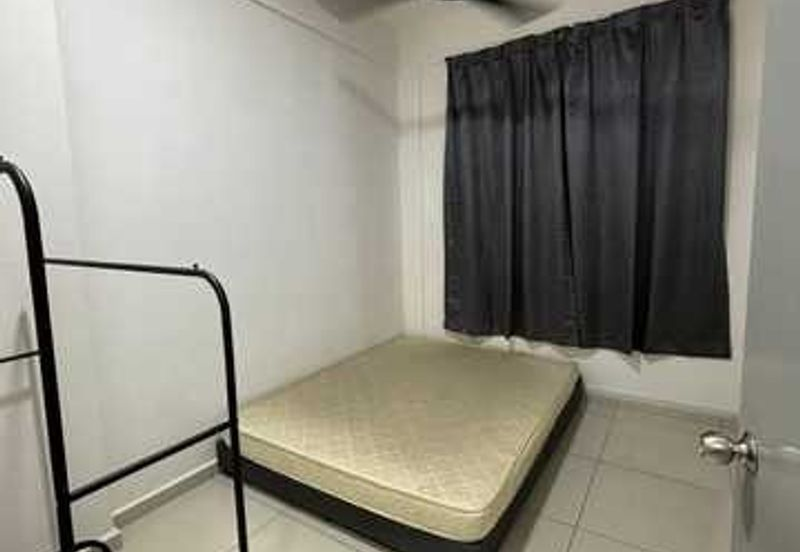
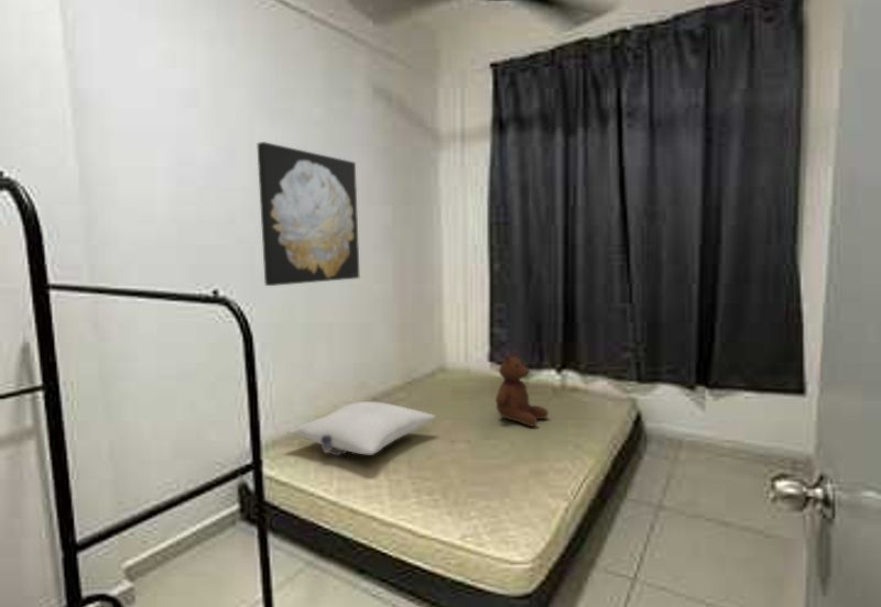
+ teddy bear [494,349,550,428]
+ pillow [286,400,437,457]
+ wall art [257,141,360,287]
